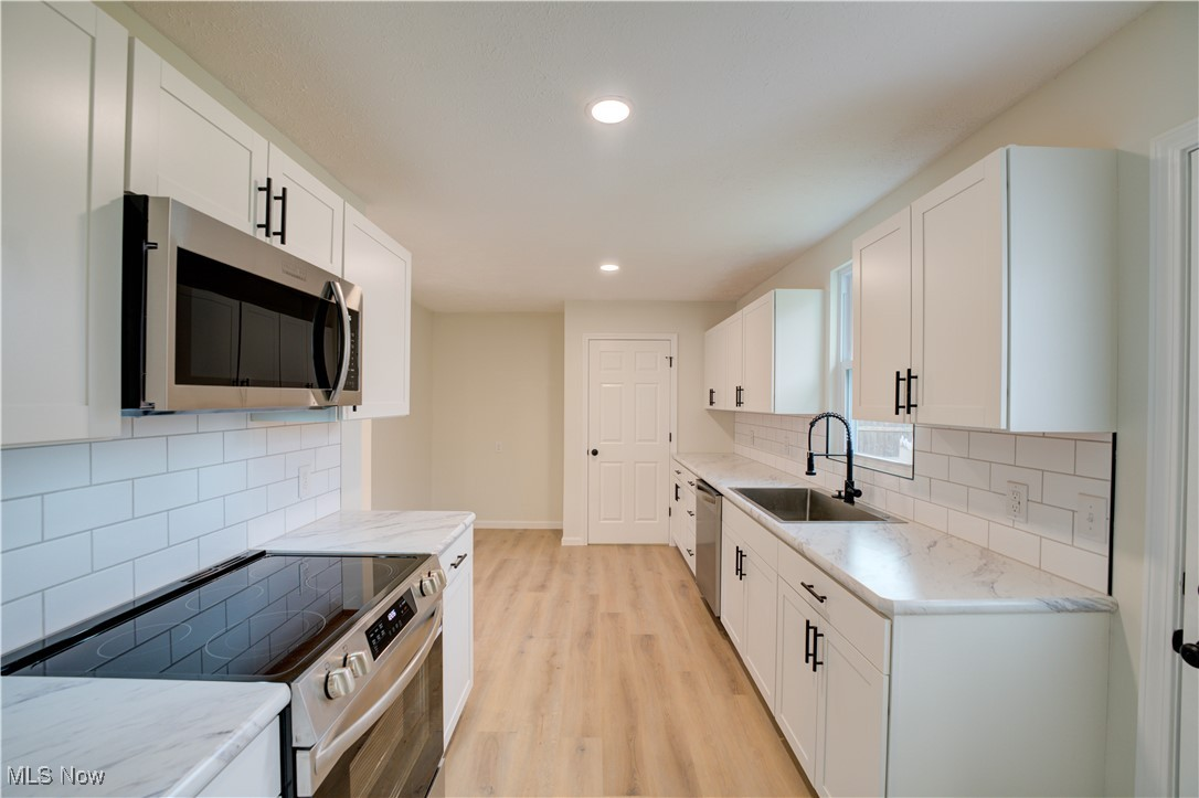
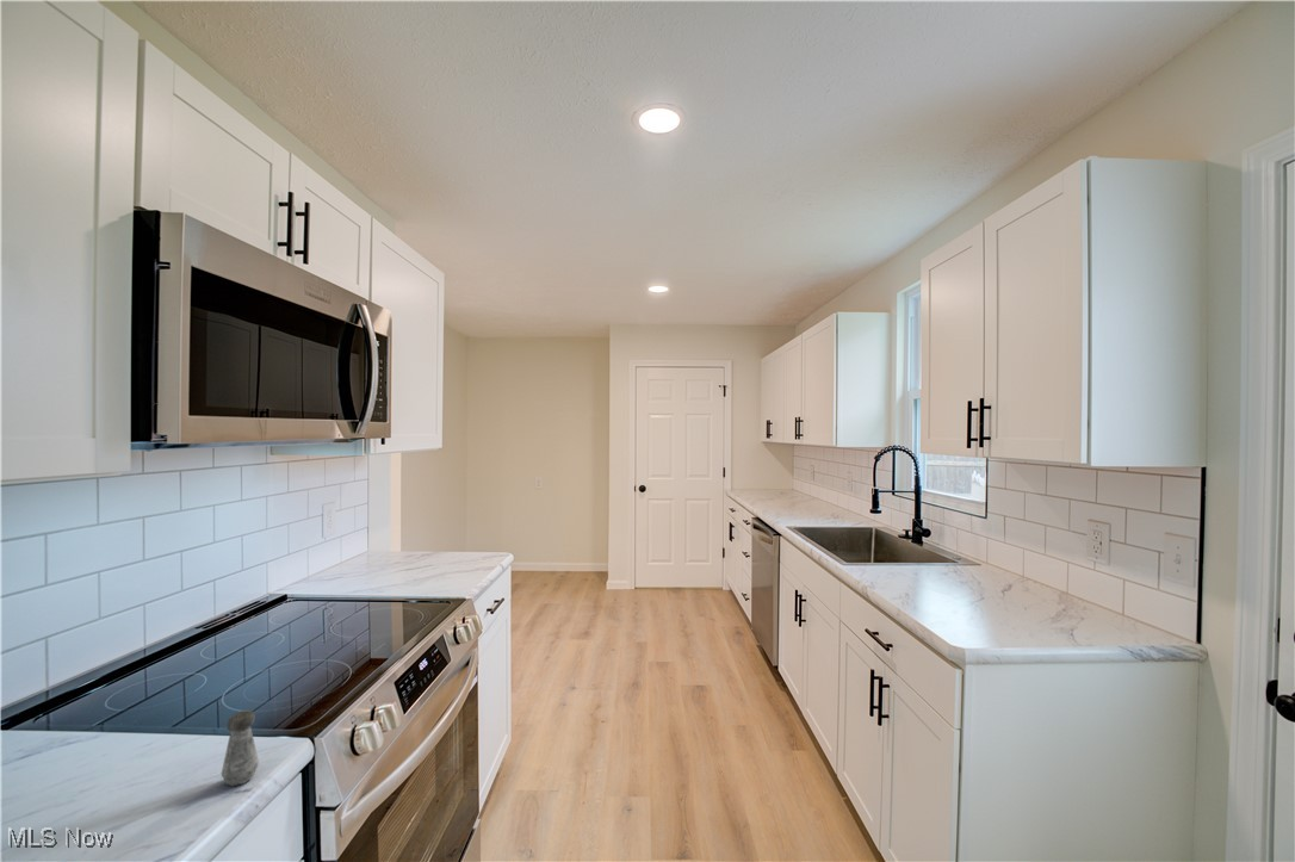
+ salt shaker [221,709,260,788]
